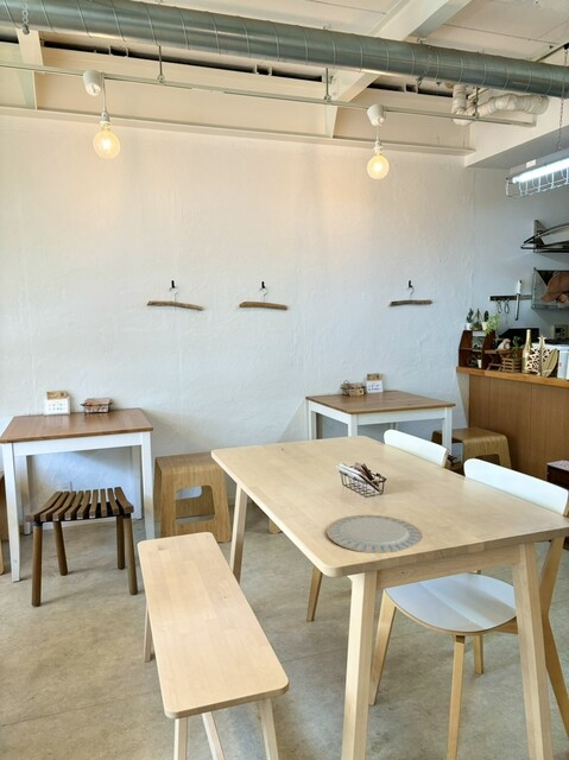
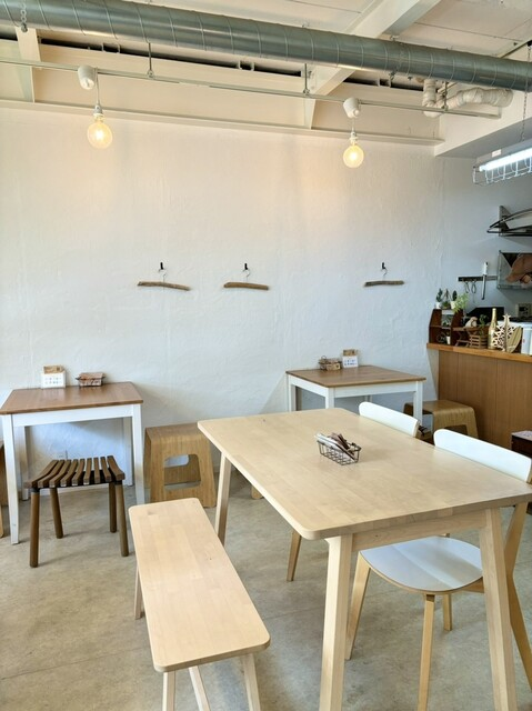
- chinaware [325,514,424,555]
